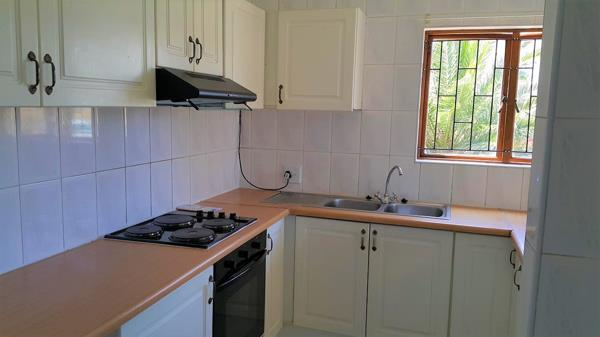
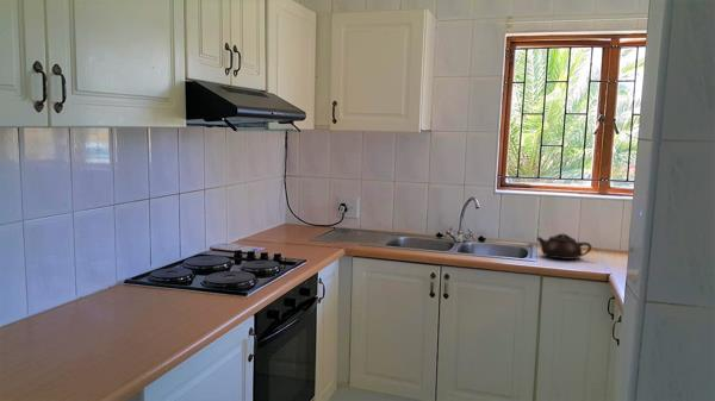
+ teapot [536,232,592,261]
